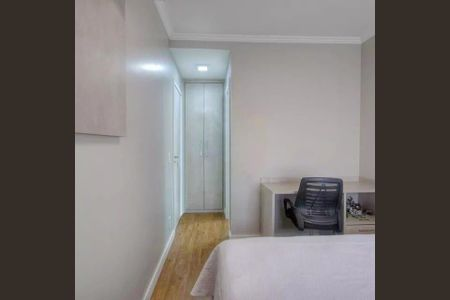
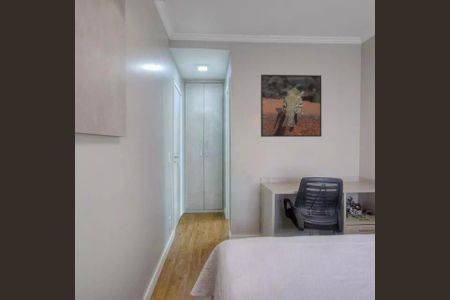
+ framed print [260,74,322,138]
